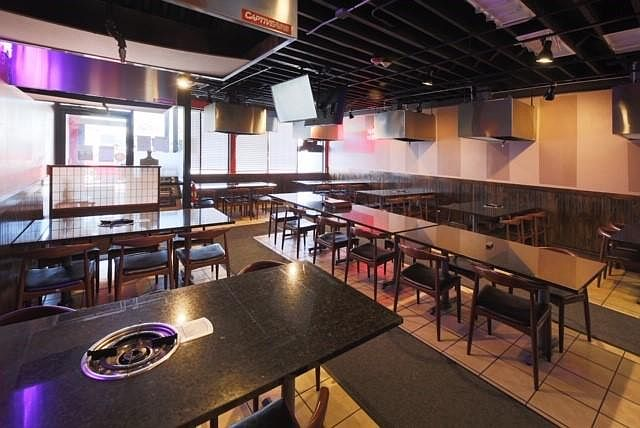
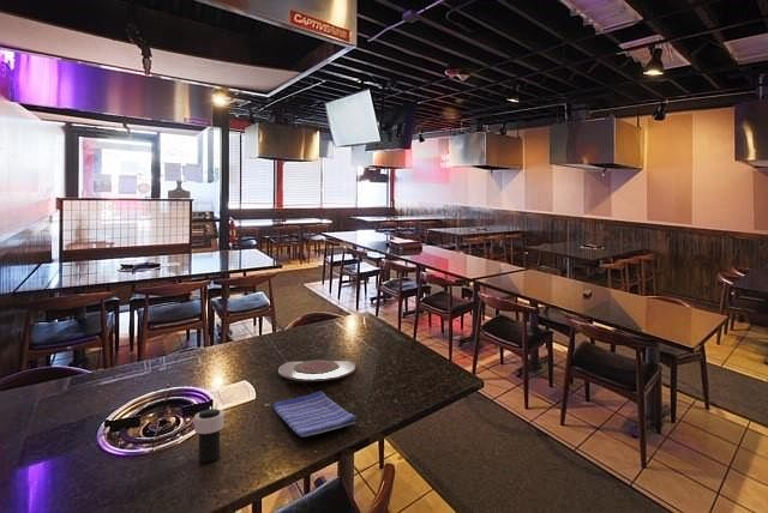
+ cup [193,408,226,464]
+ dish towel [271,390,358,437]
+ plate [277,358,356,382]
